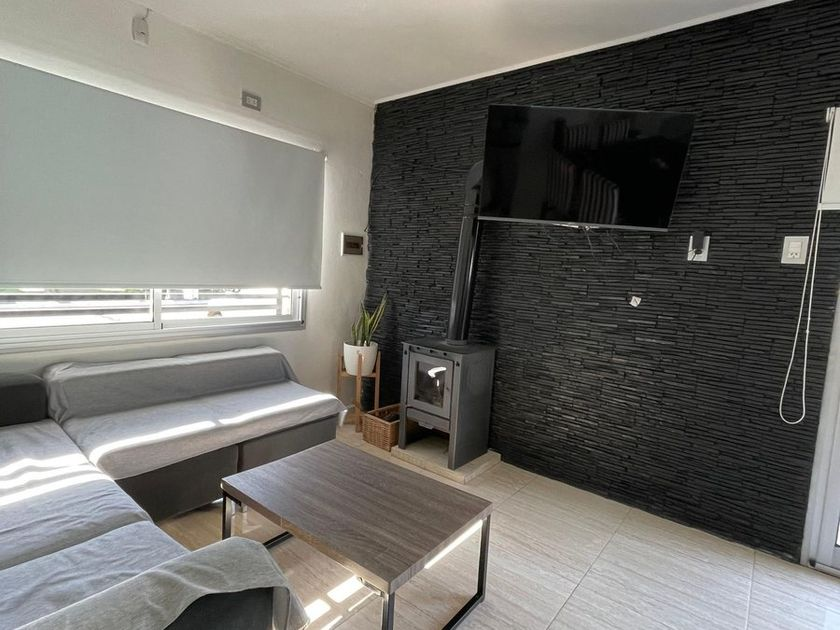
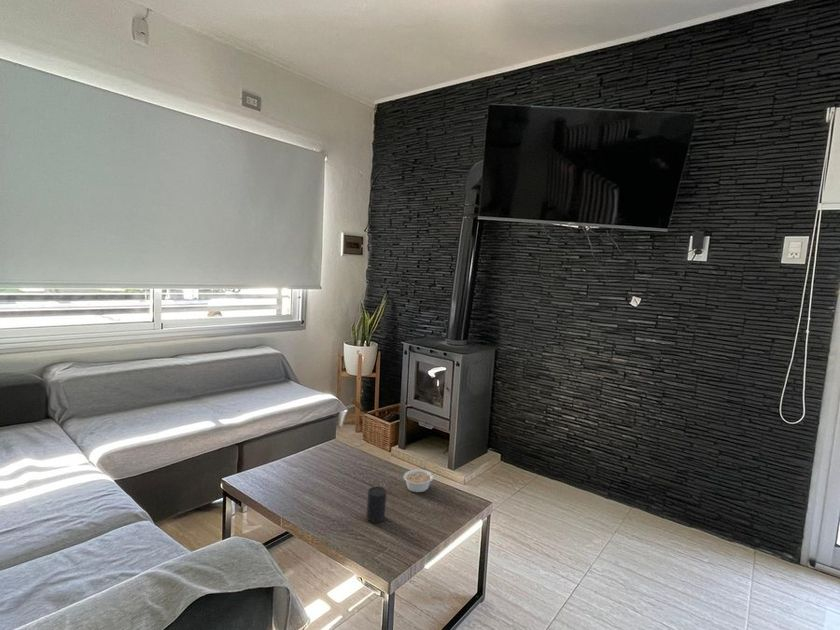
+ legume [403,469,440,493]
+ cup [365,485,388,524]
